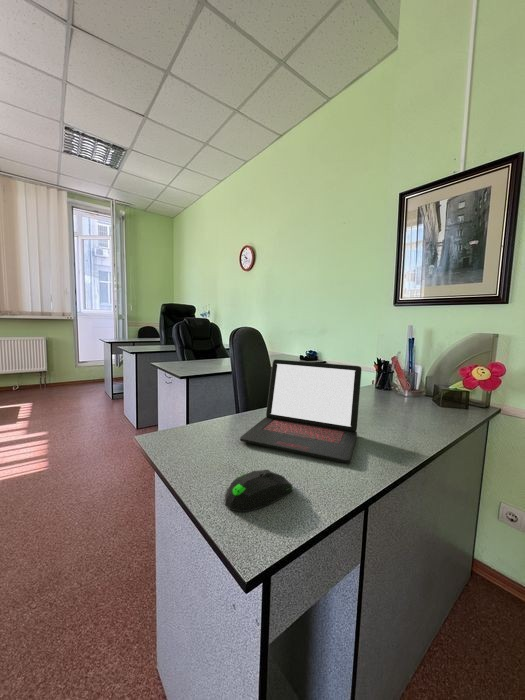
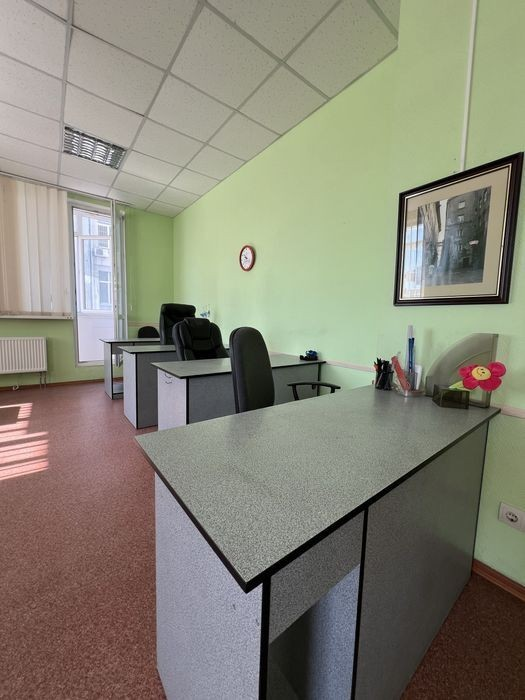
- computer mouse [224,469,293,513]
- laptop [239,359,362,464]
